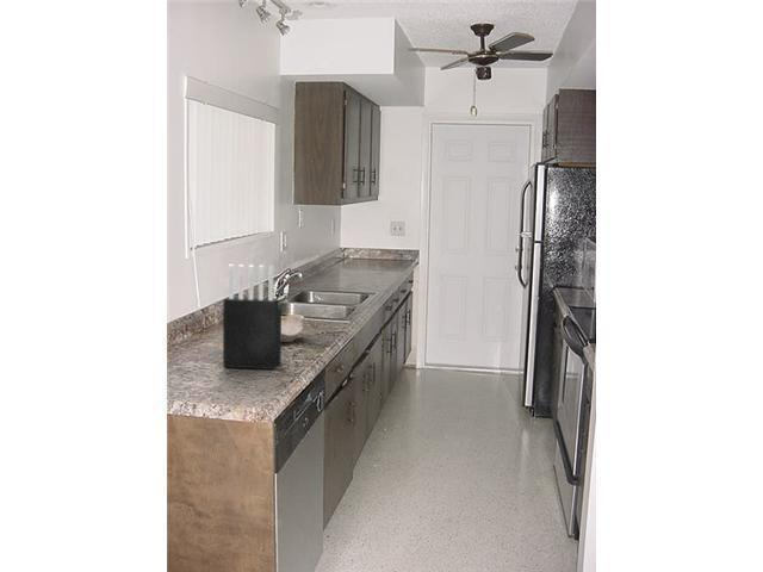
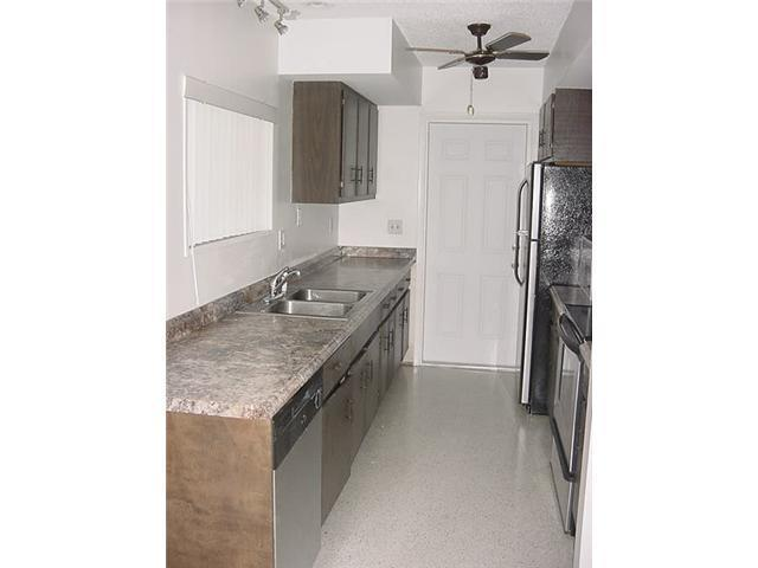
- bowl [281,313,305,343]
- knife block [222,263,283,371]
